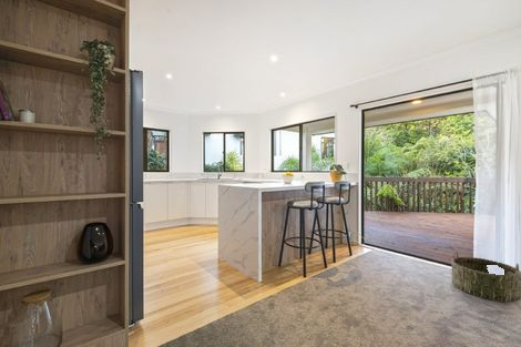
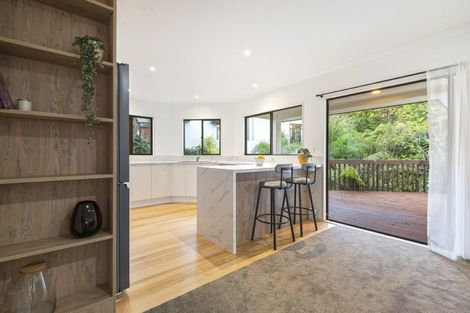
- basket [451,251,521,303]
